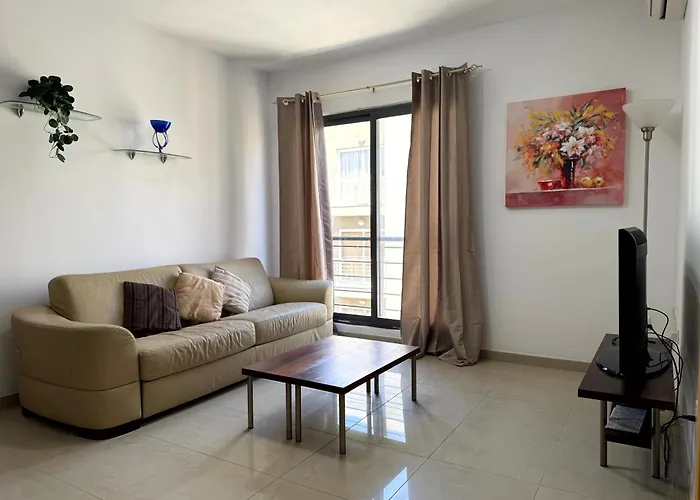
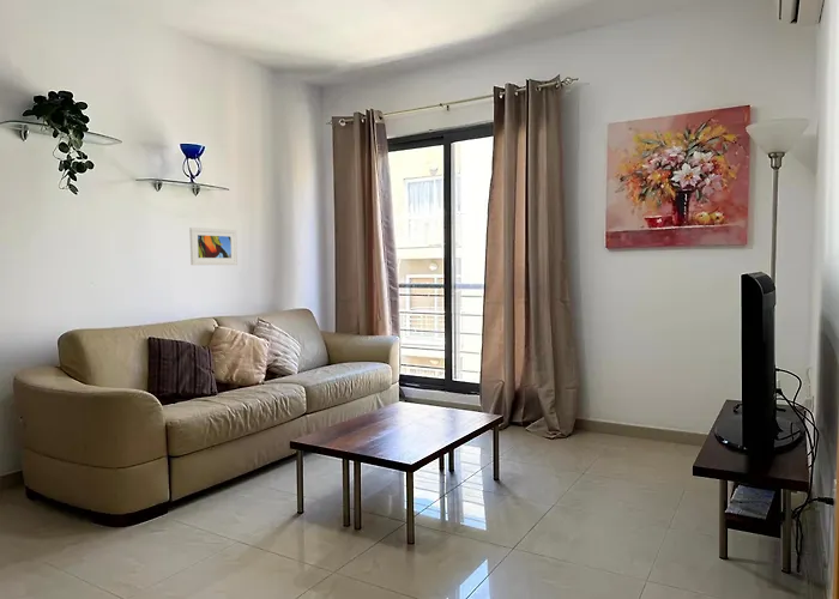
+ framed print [188,226,239,266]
